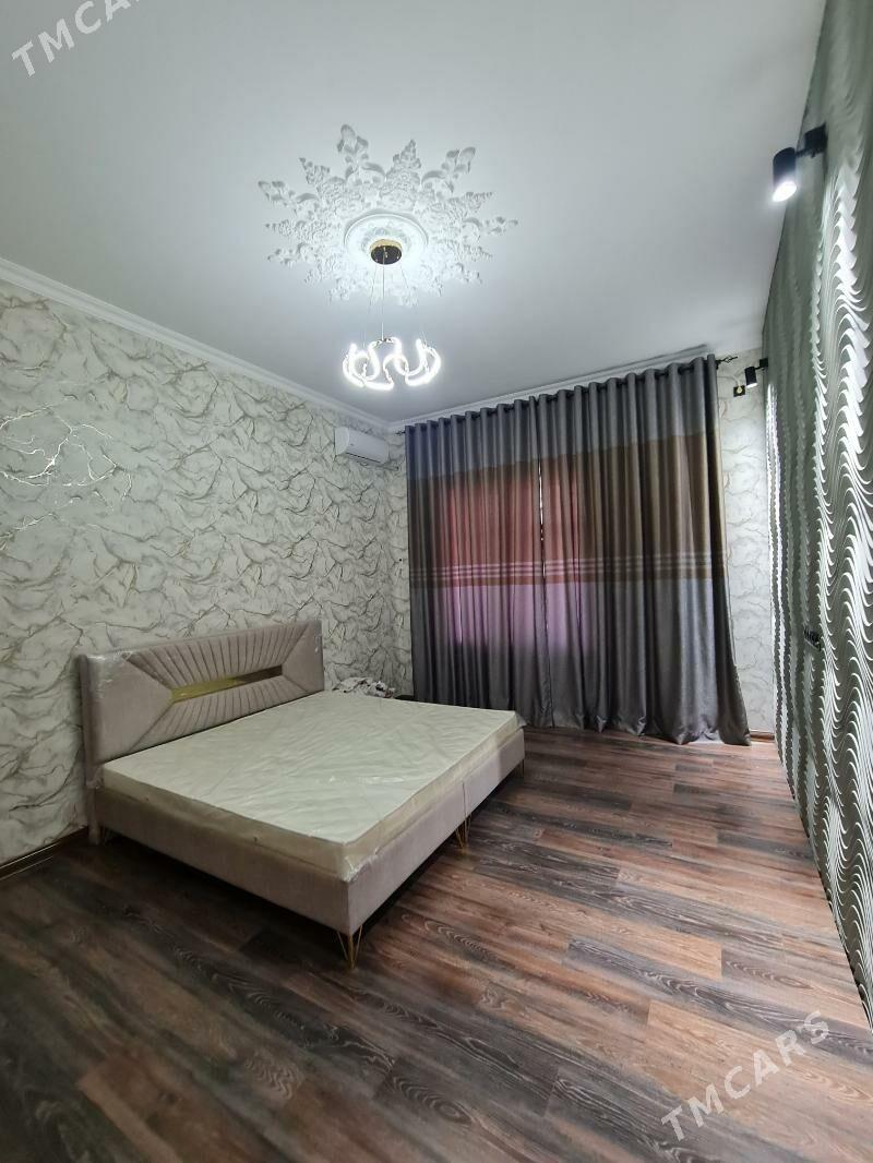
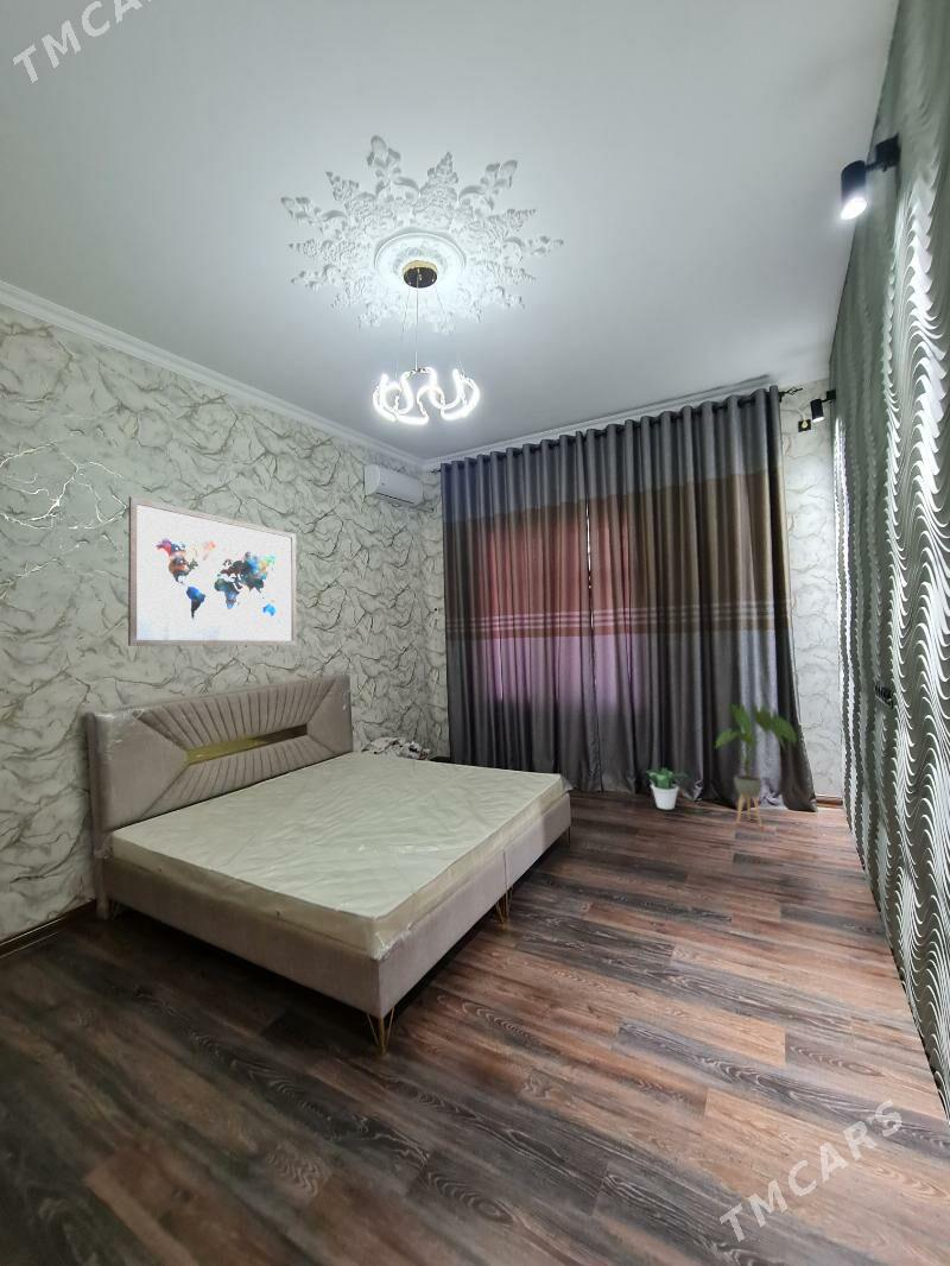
+ house plant [714,703,797,829]
+ wall art [127,495,298,647]
+ potted plant [642,767,690,810]
